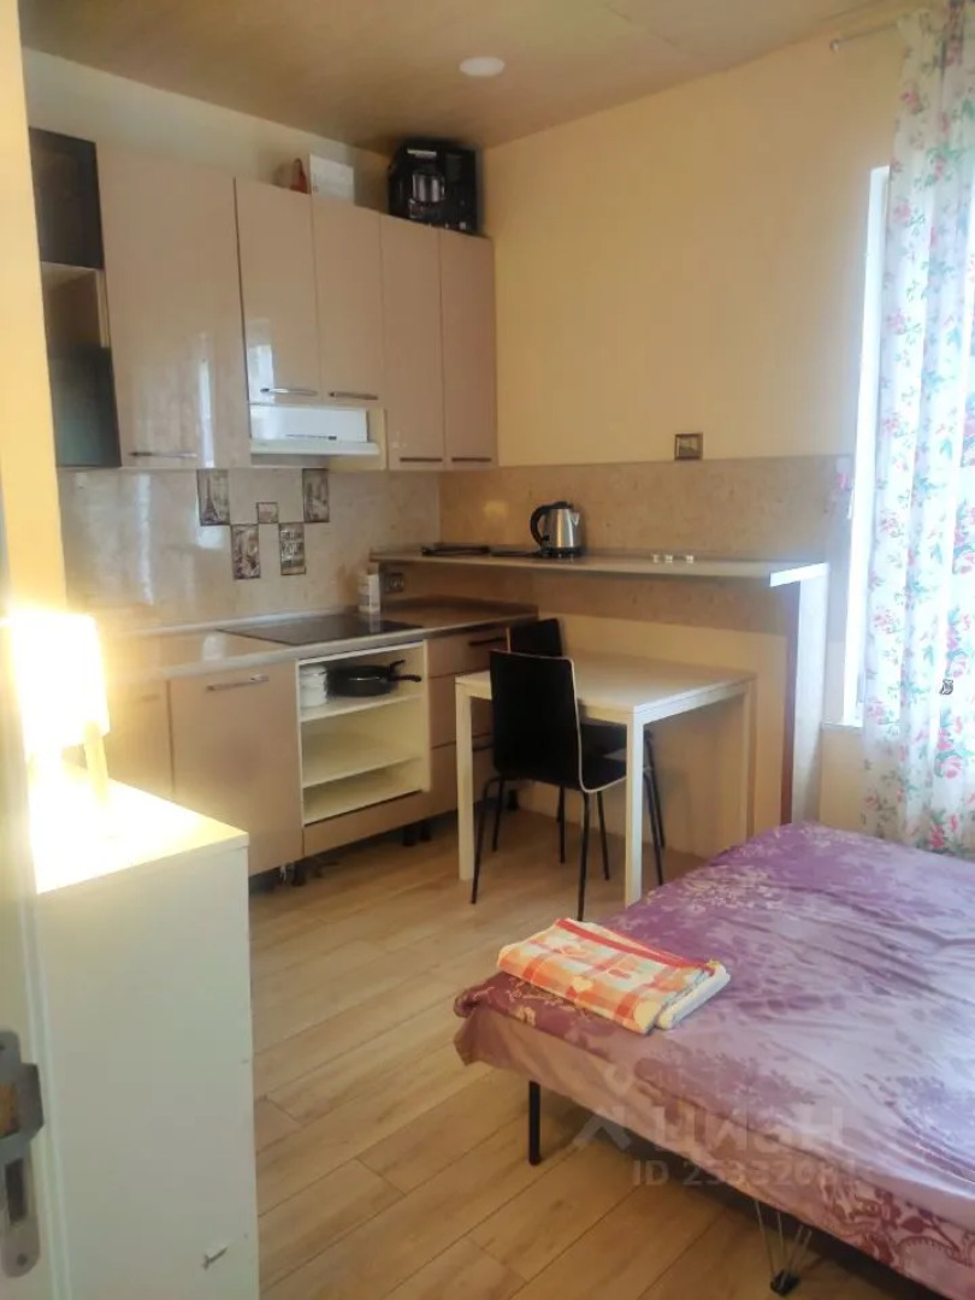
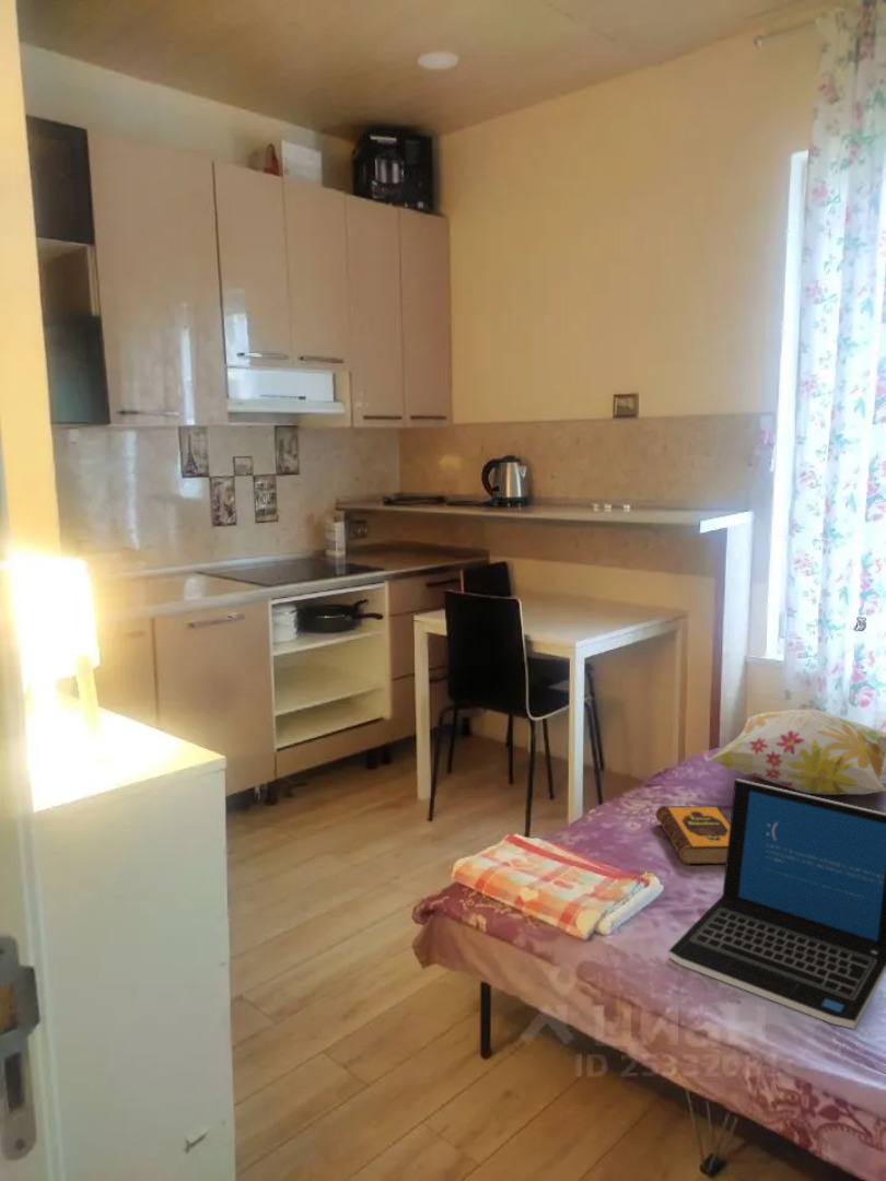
+ hardback book [654,805,731,866]
+ decorative pillow [707,709,886,796]
+ laptop [667,777,886,1030]
